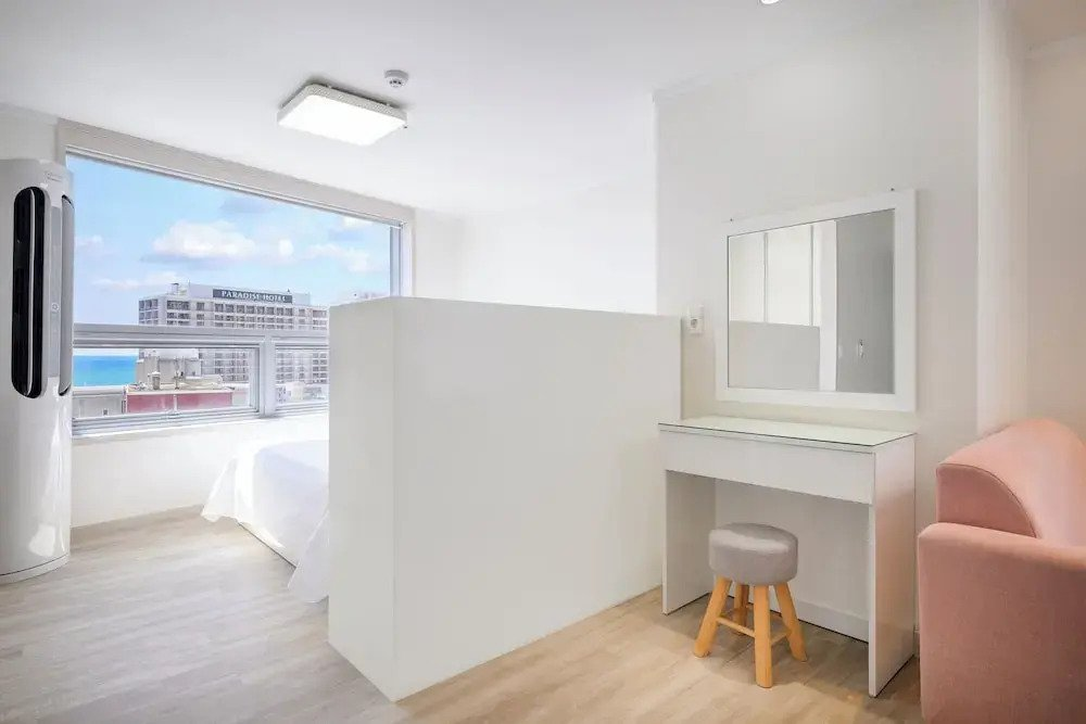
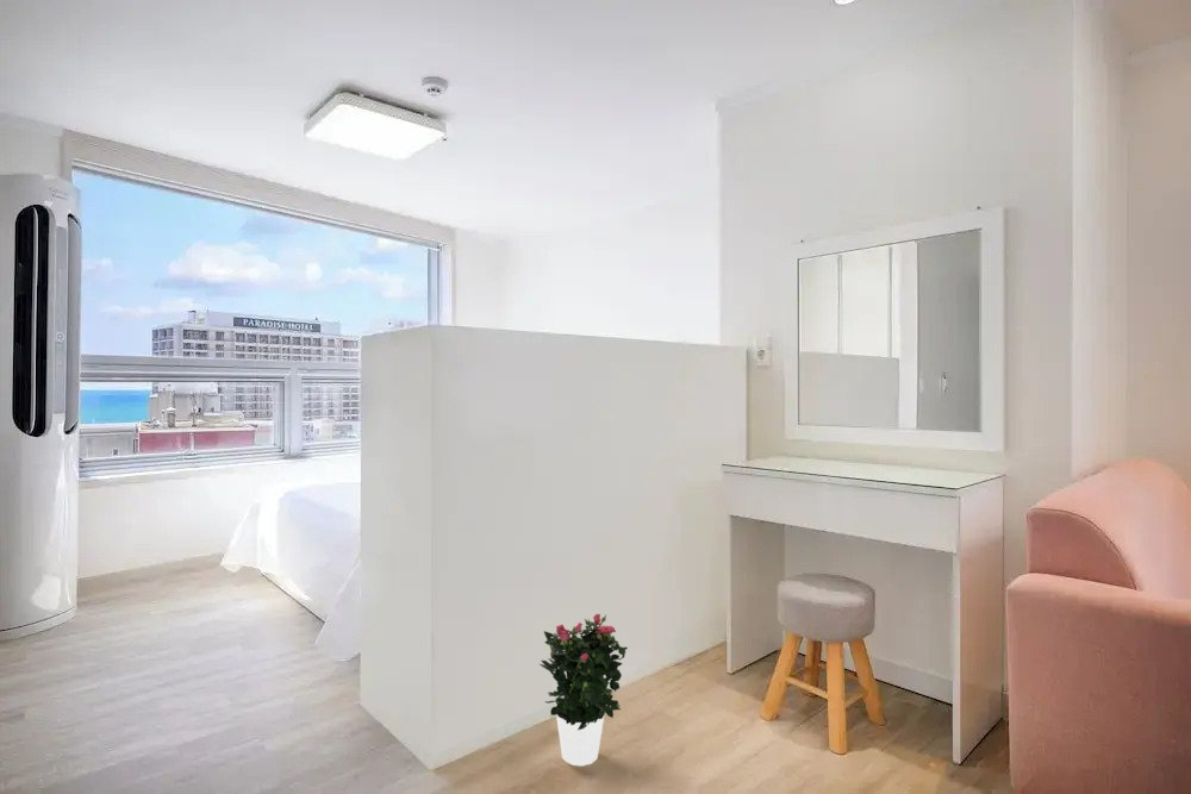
+ potted flower [538,613,629,768]
